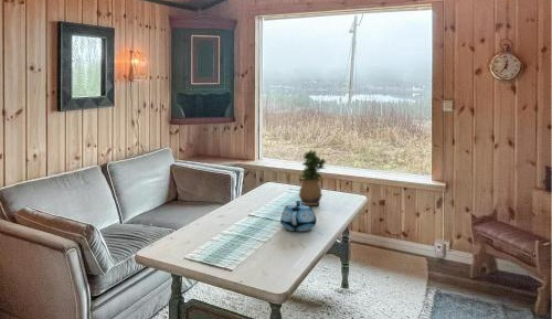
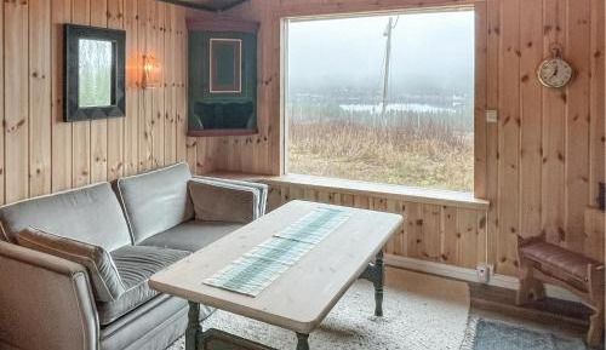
- potted plant [298,148,328,206]
- teapot [279,200,317,232]
